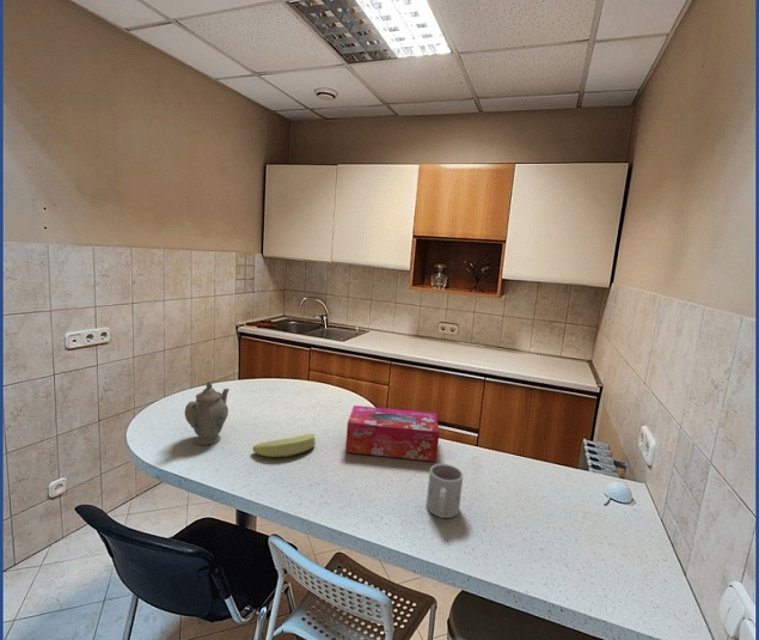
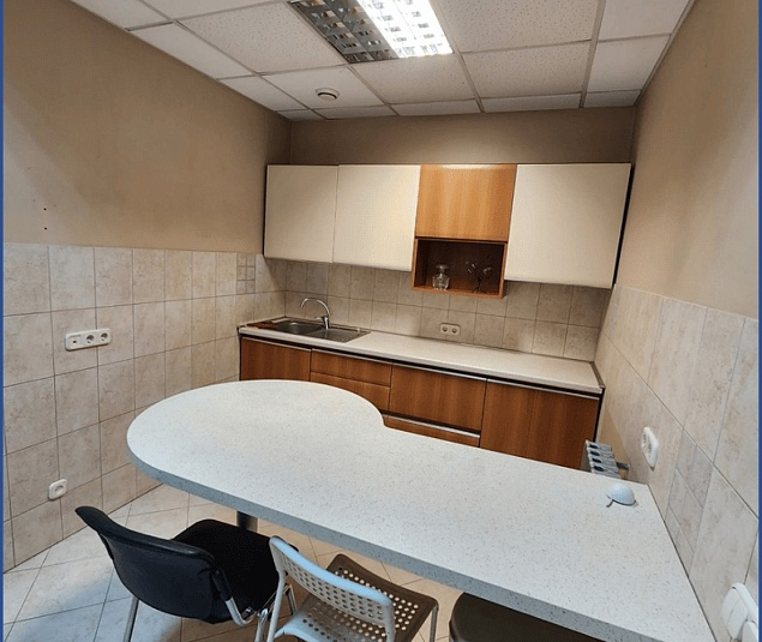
- chinaware [184,380,231,446]
- mug [426,463,464,519]
- tissue box [344,404,440,463]
- banana [252,433,317,458]
